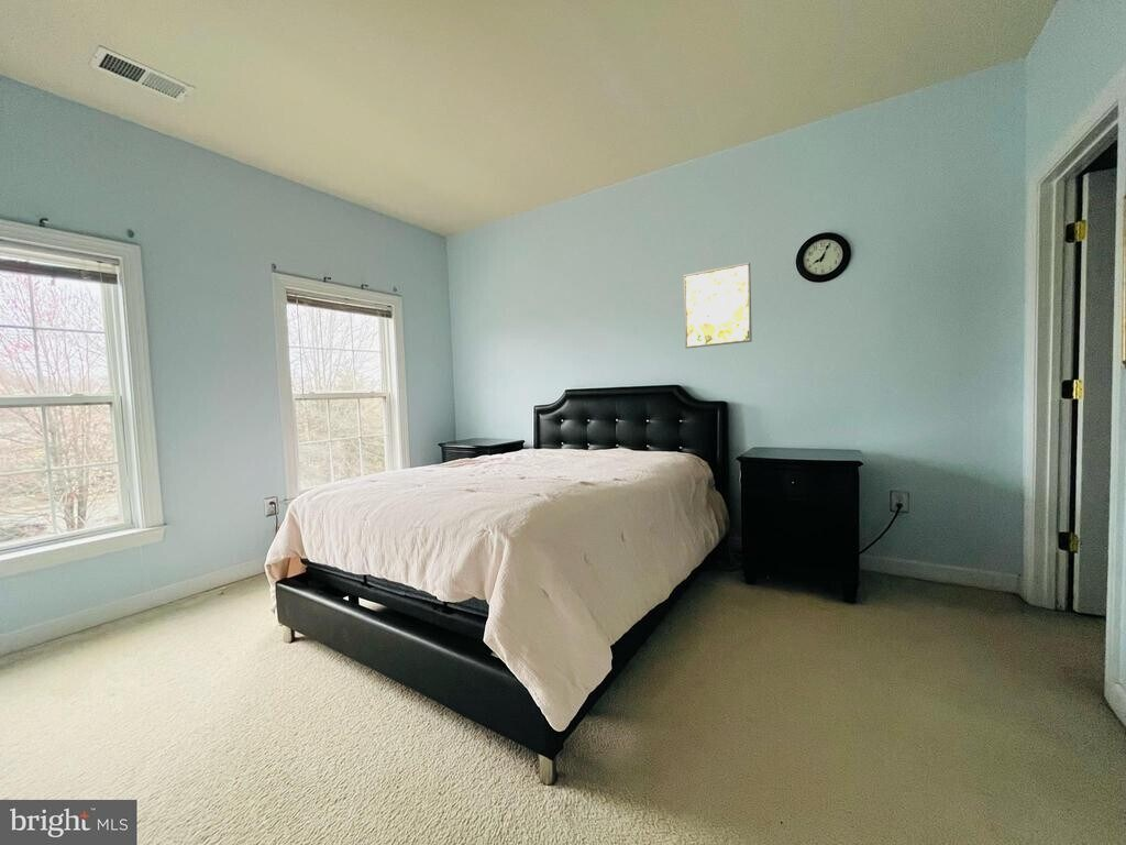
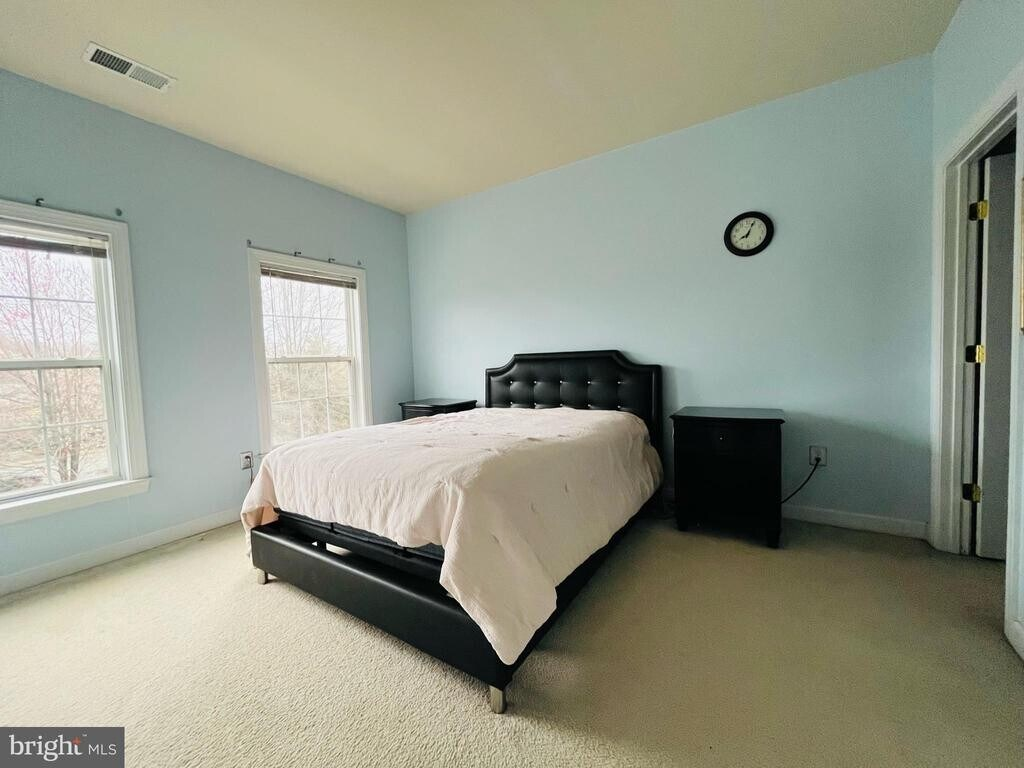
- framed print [683,262,753,349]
